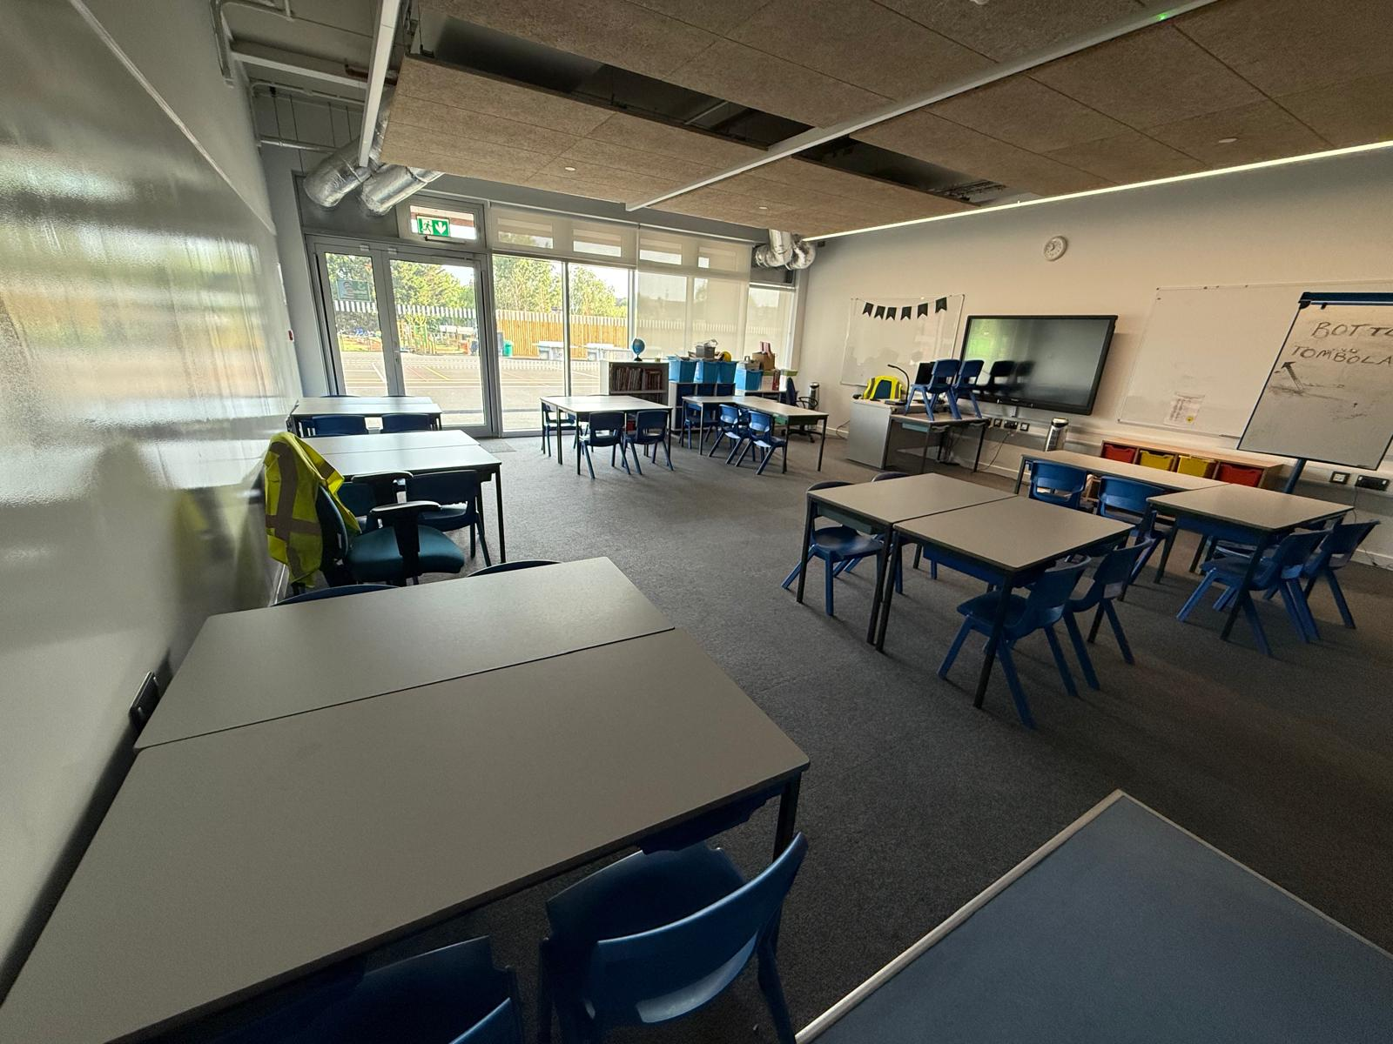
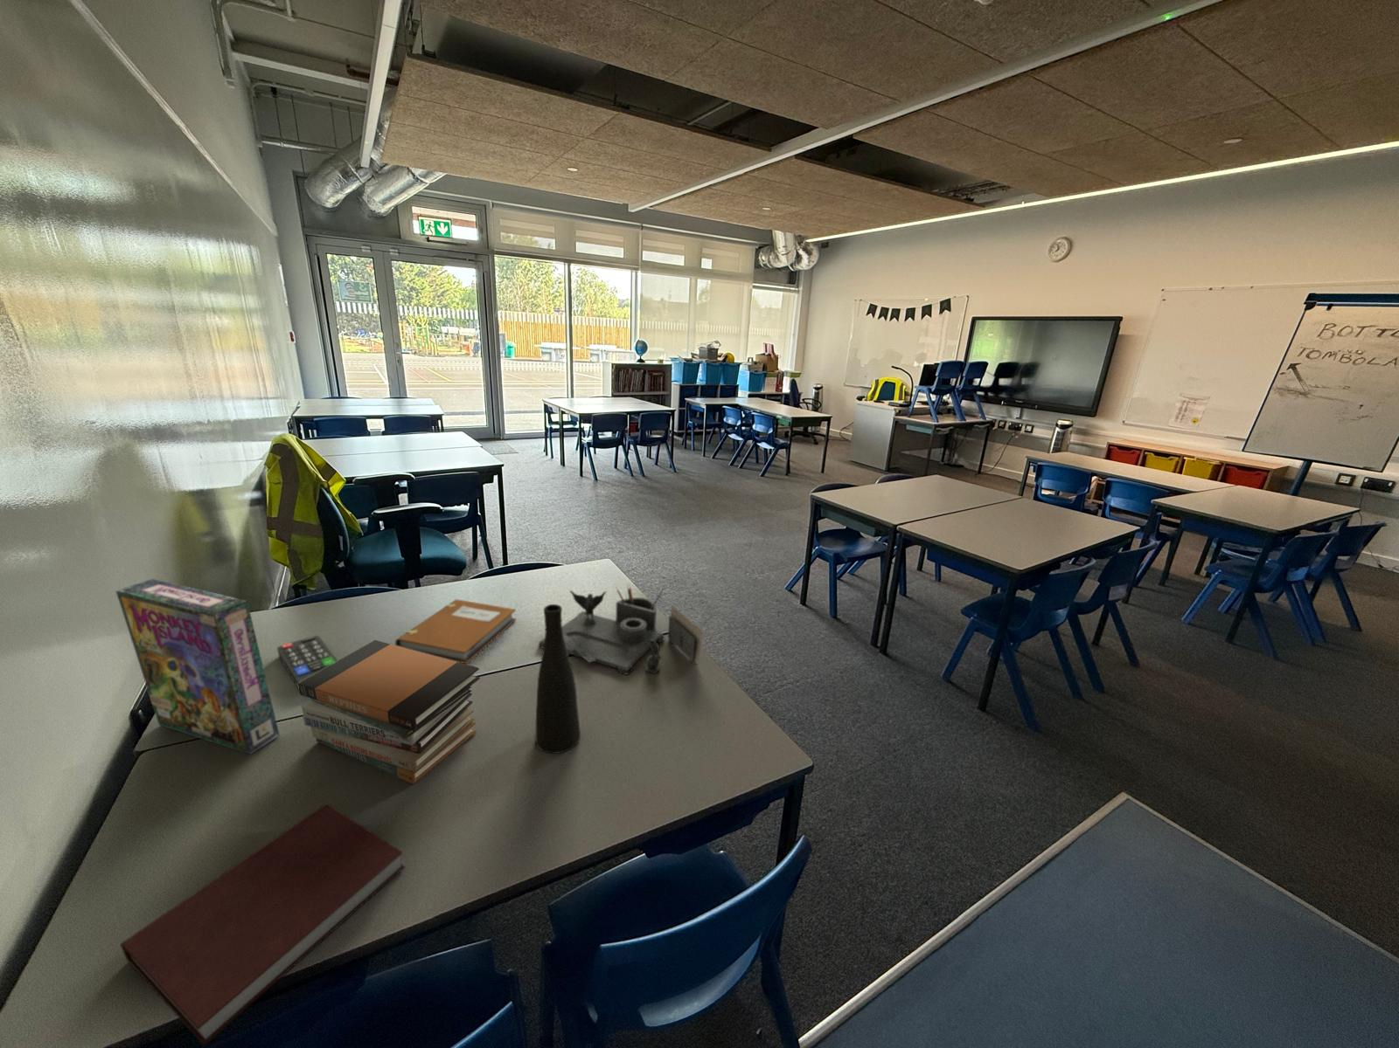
+ vase [534,603,582,754]
+ game box [115,578,280,755]
+ book stack [299,640,481,785]
+ notebook [394,598,517,665]
+ desk organizer [538,582,704,676]
+ notebook [120,801,406,1047]
+ remote control [276,635,338,691]
